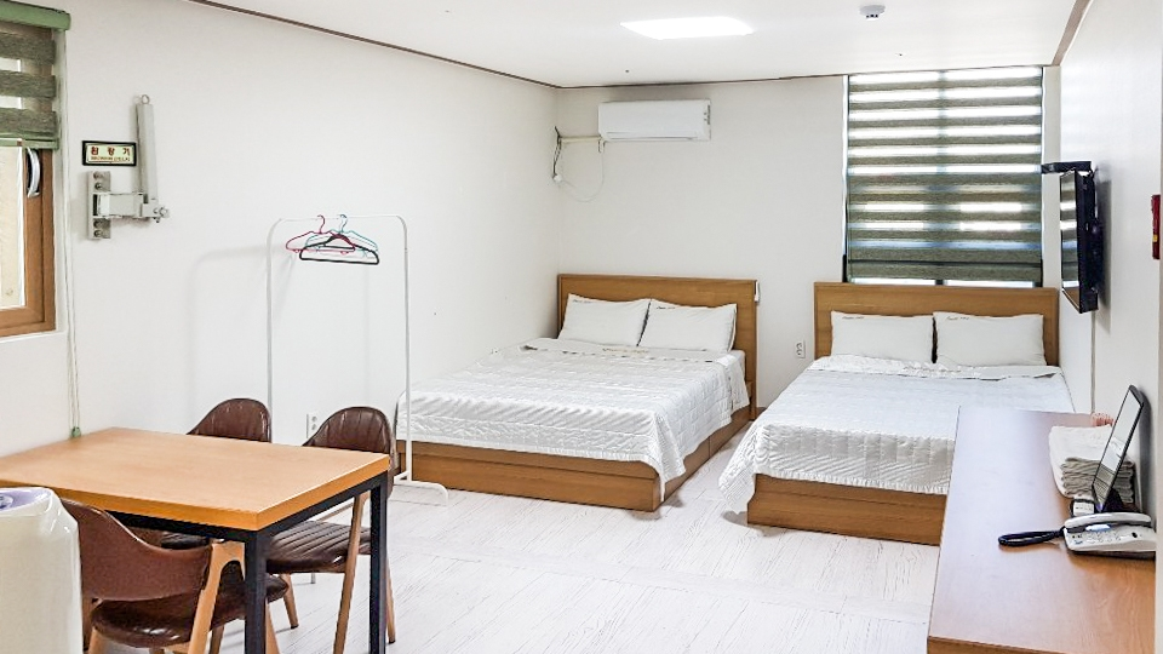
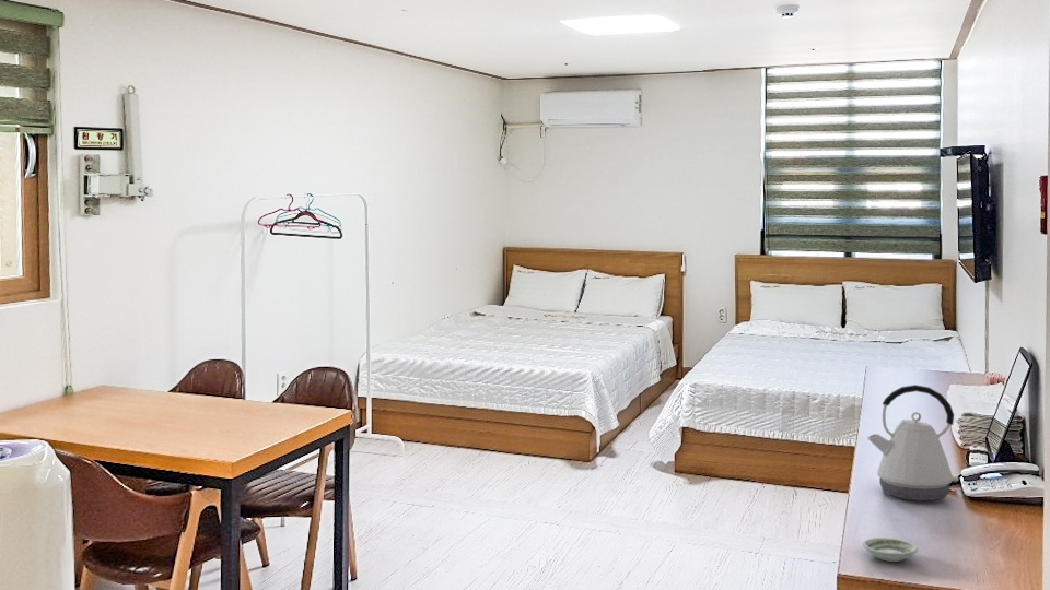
+ kettle [866,384,960,502]
+ saucer [862,536,919,563]
